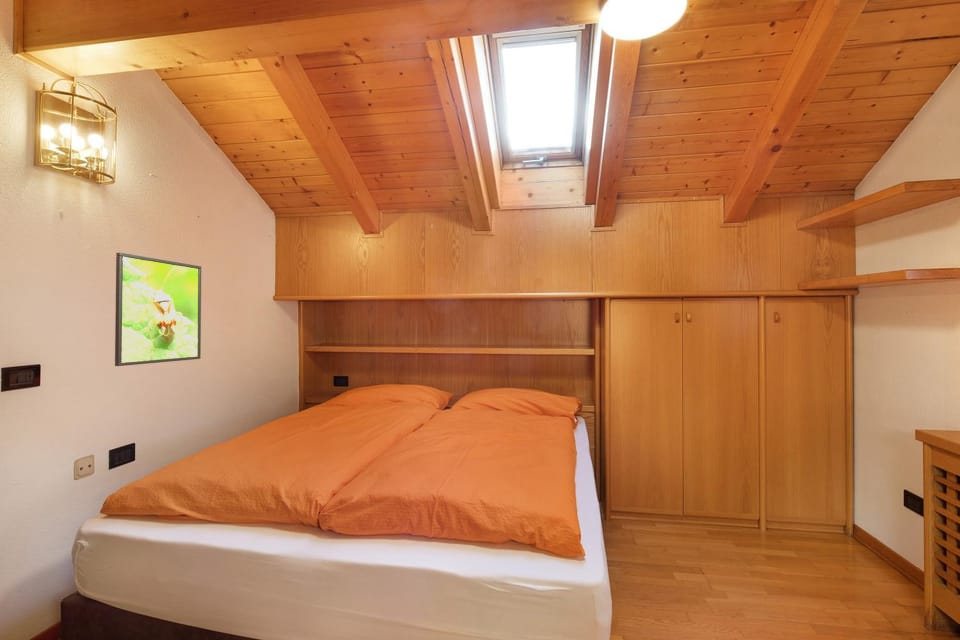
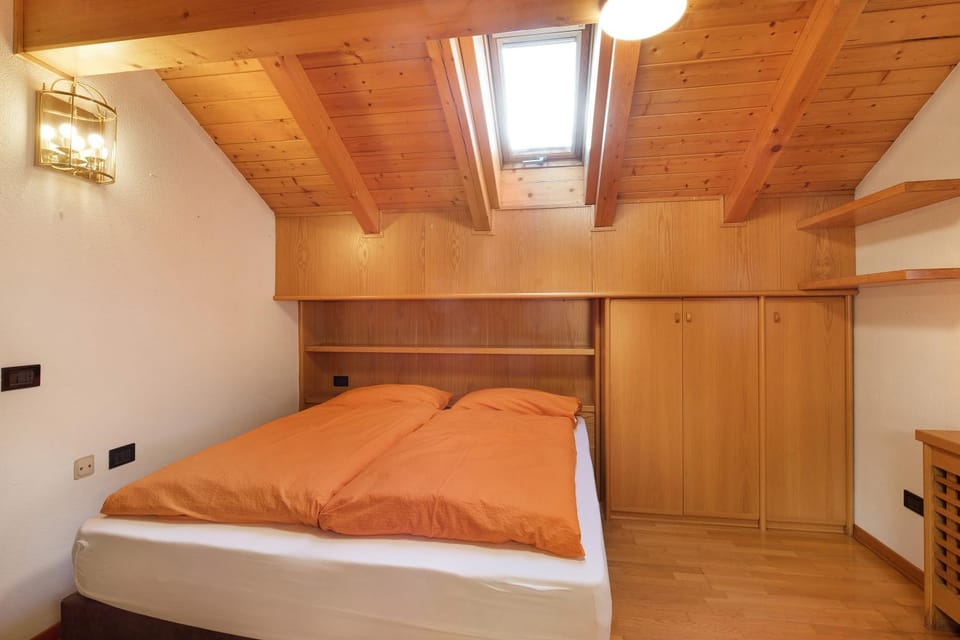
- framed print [114,252,202,367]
